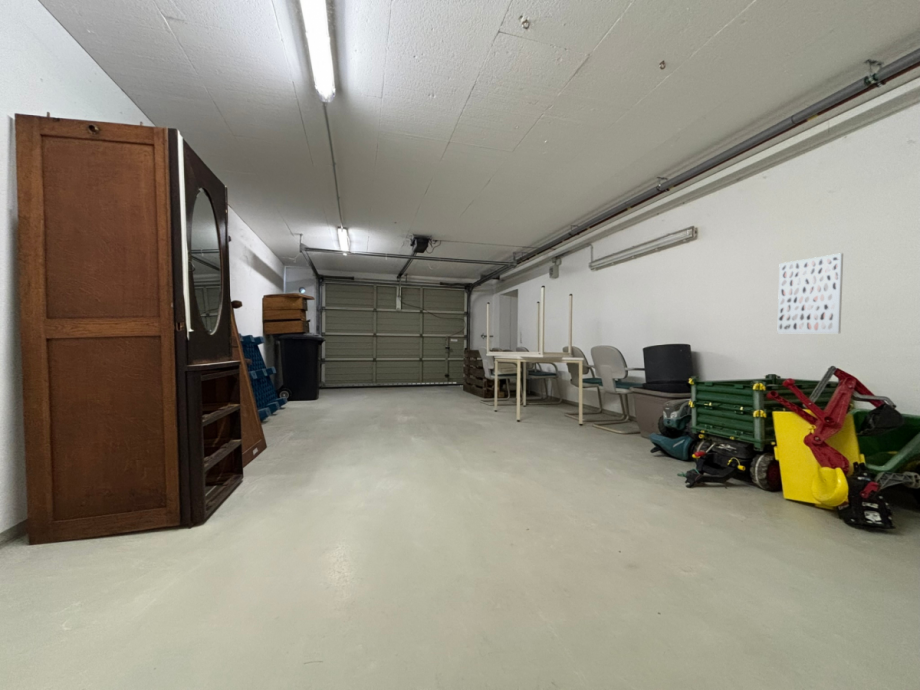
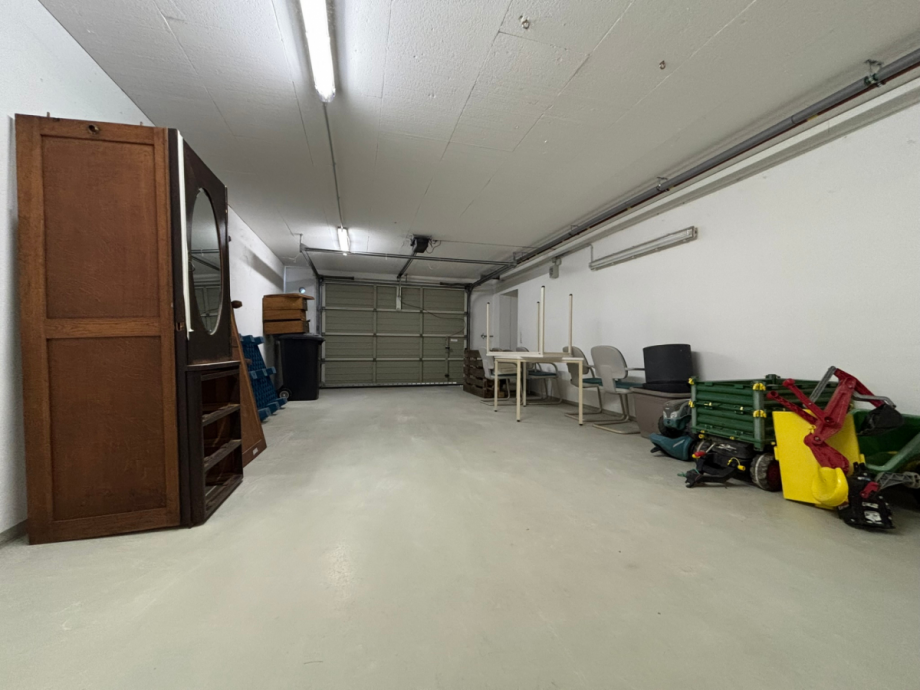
- wall art [776,252,844,334]
